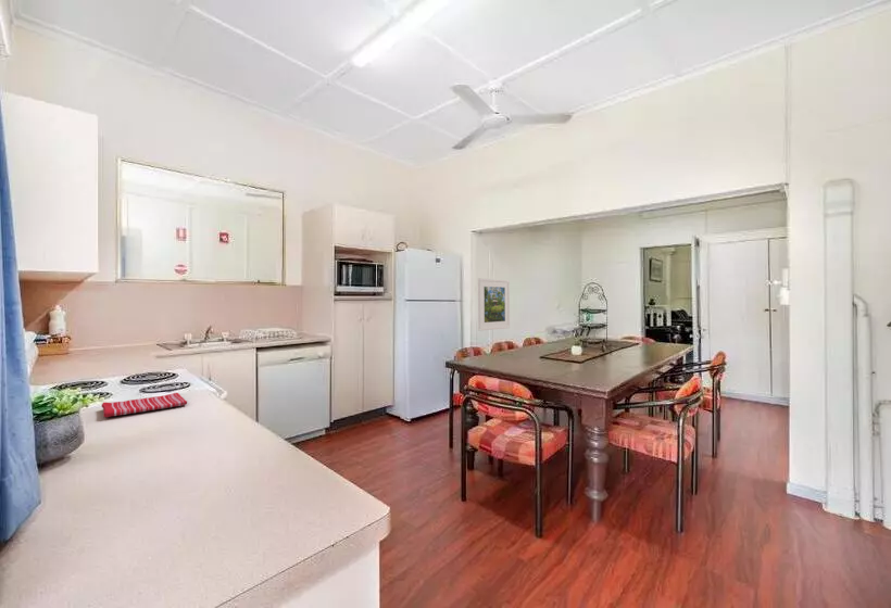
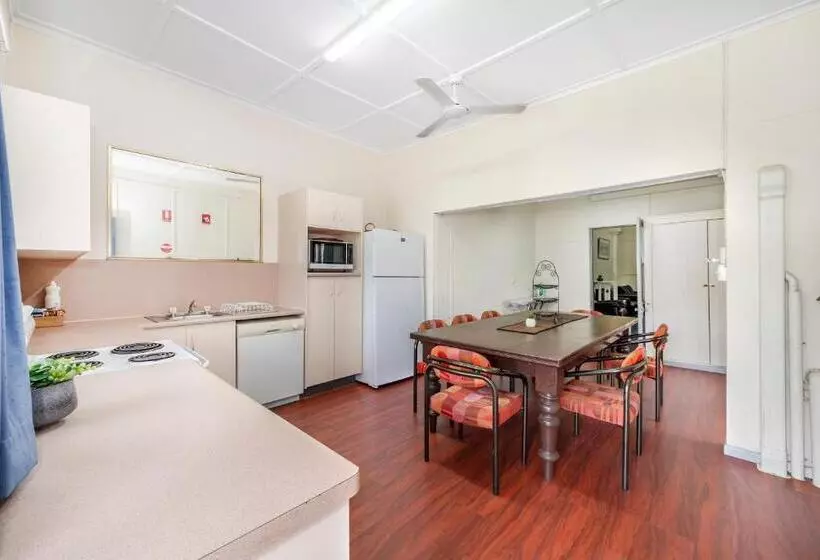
- dish towel [101,392,188,418]
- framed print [477,277,511,332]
